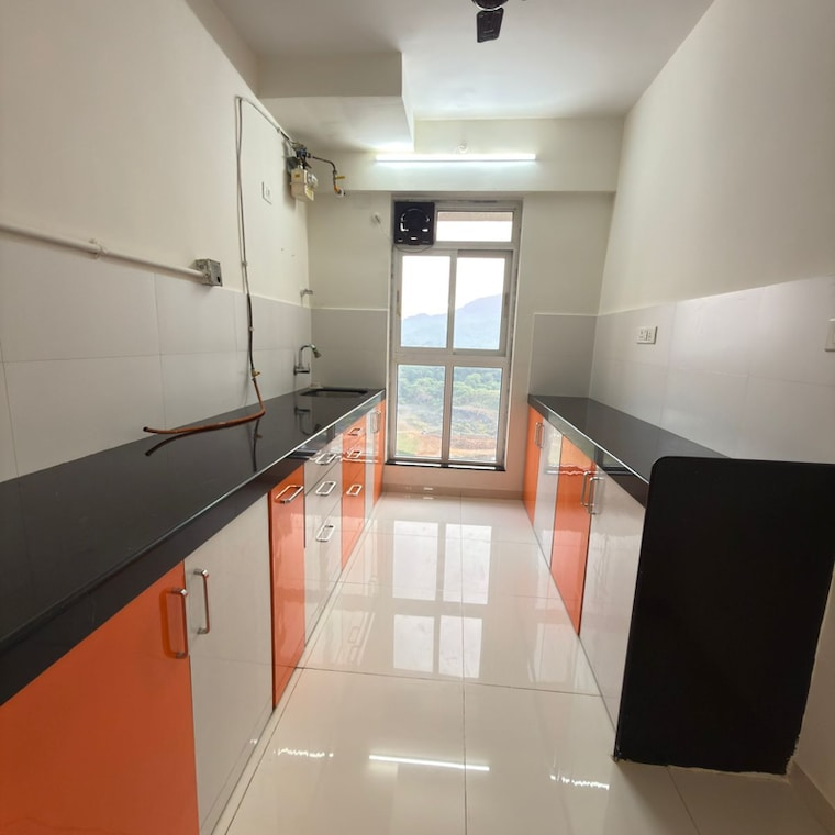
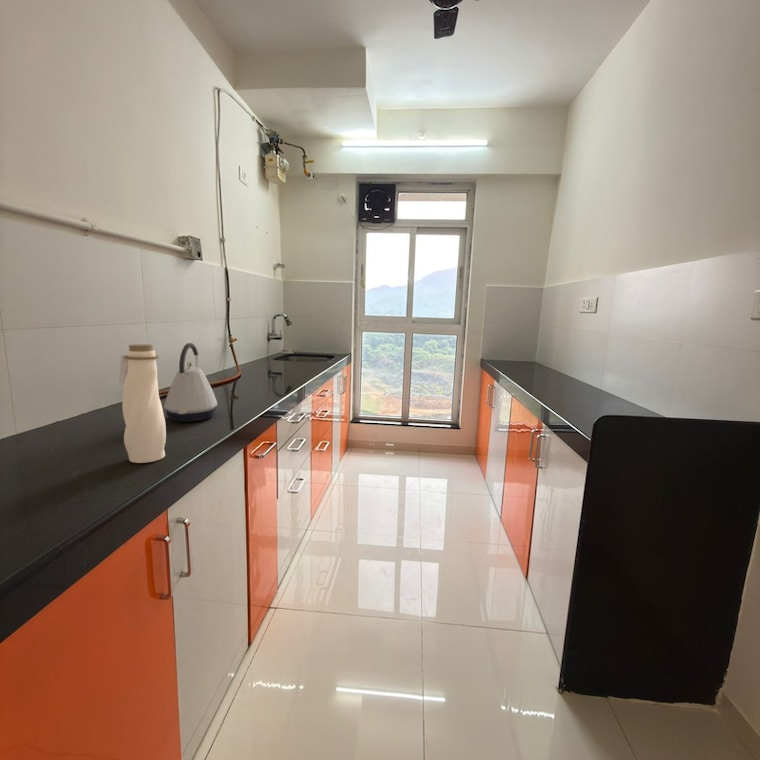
+ water bottle [118,343,167,464]
+ kettle [163,342,218,423]
